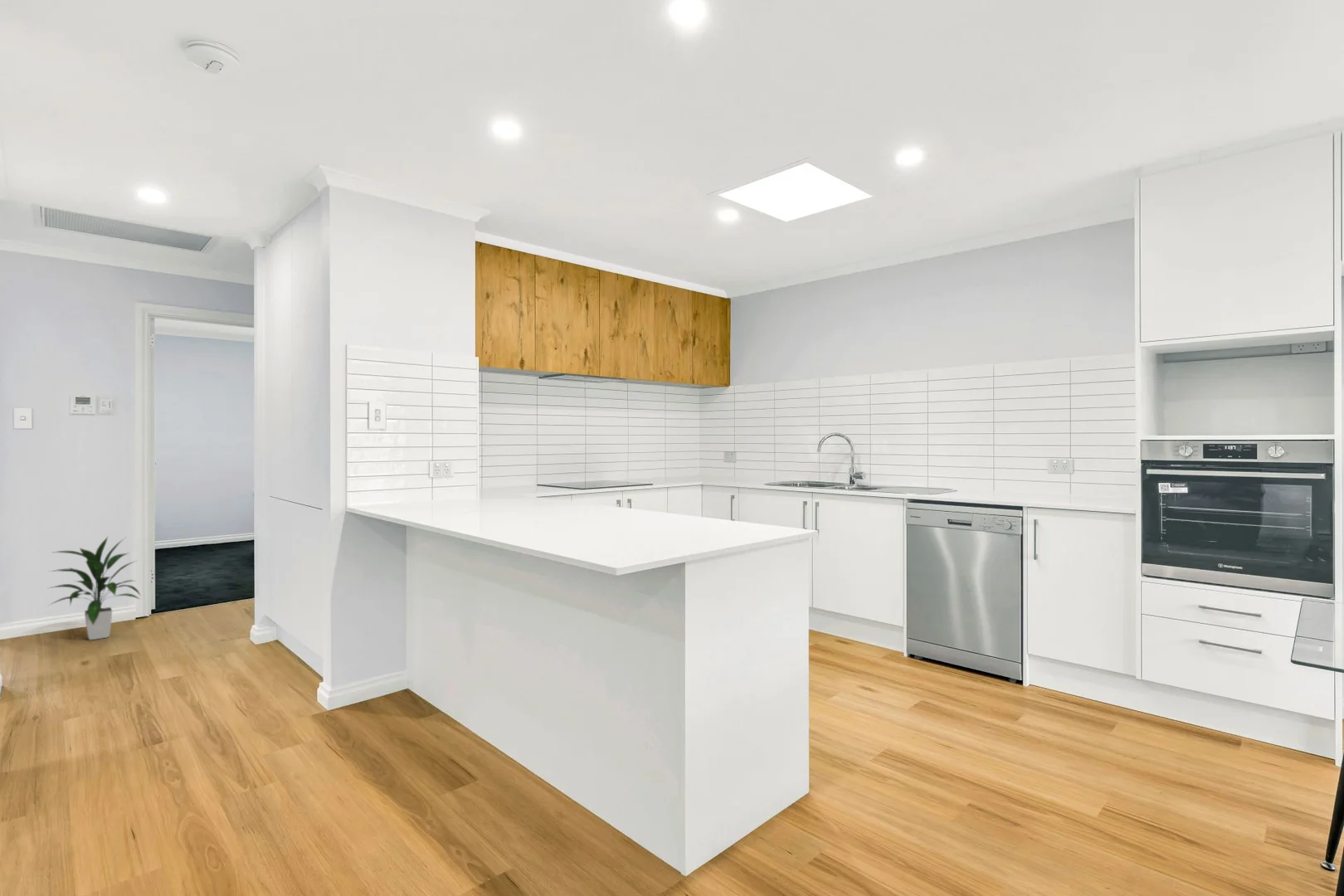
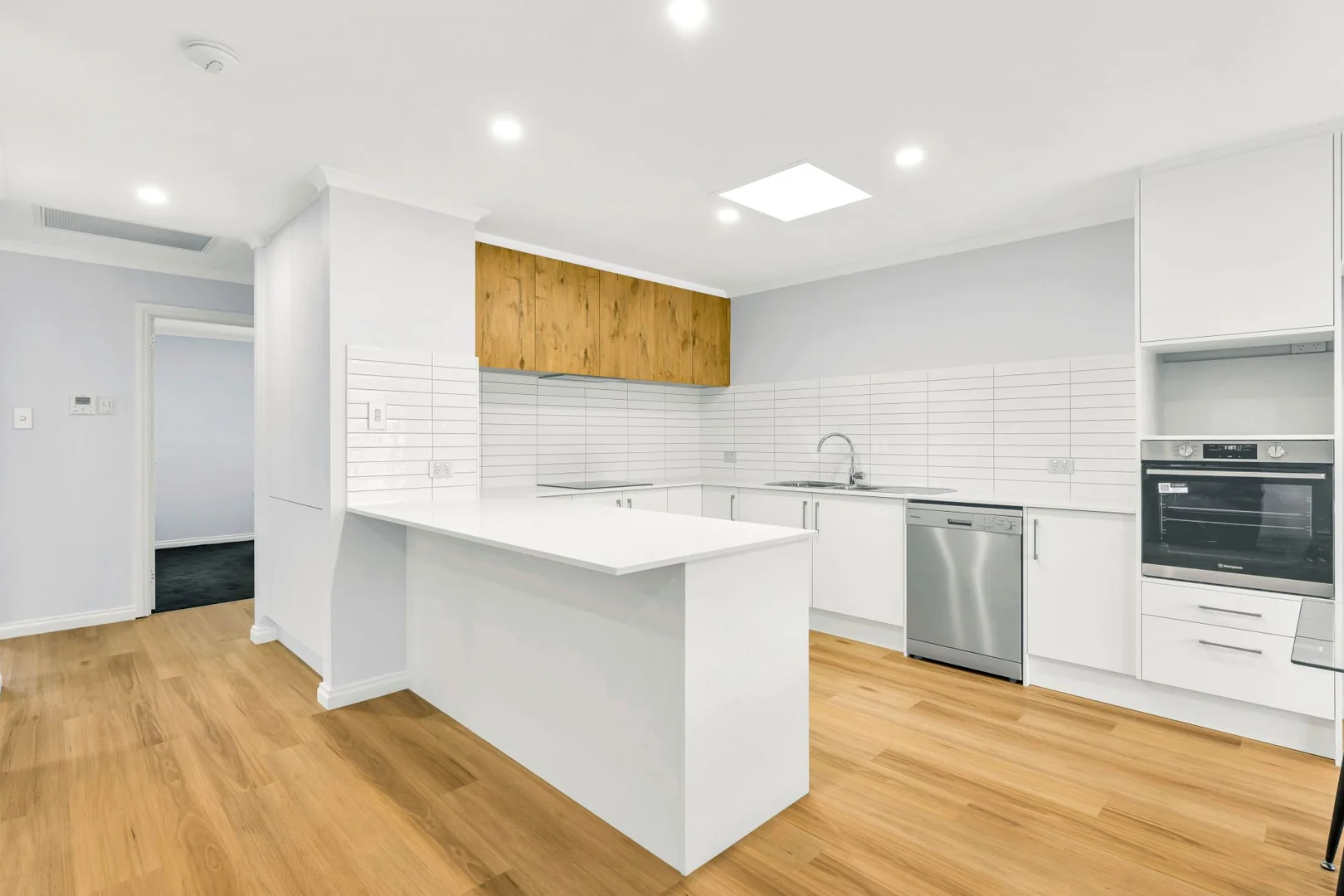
- indoor plant [46,536,142,640]
